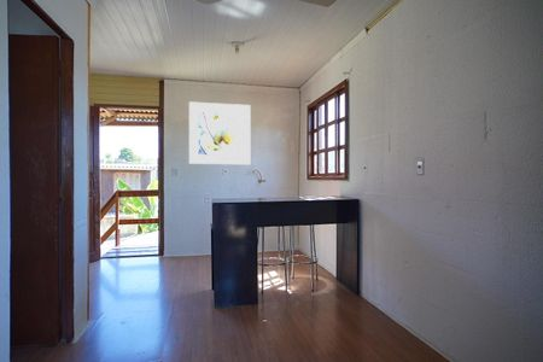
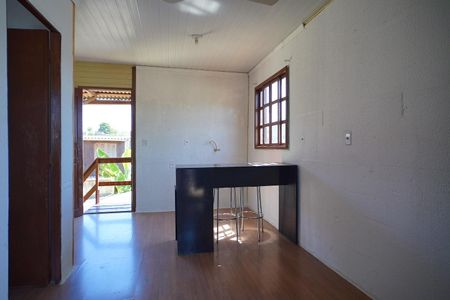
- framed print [188,101,251,165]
